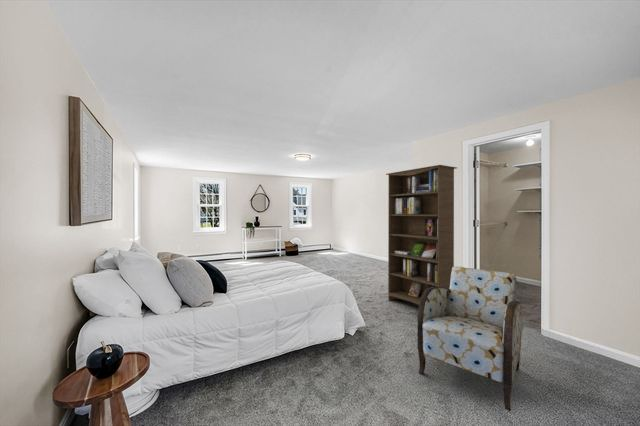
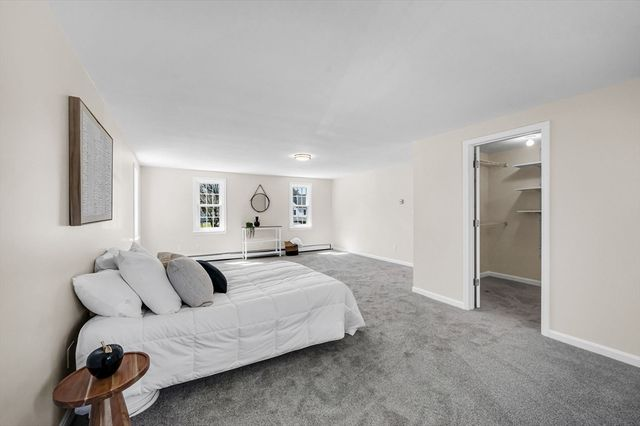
- bookcase [385,164,458,306]
- armchair [416,265,525,412]
